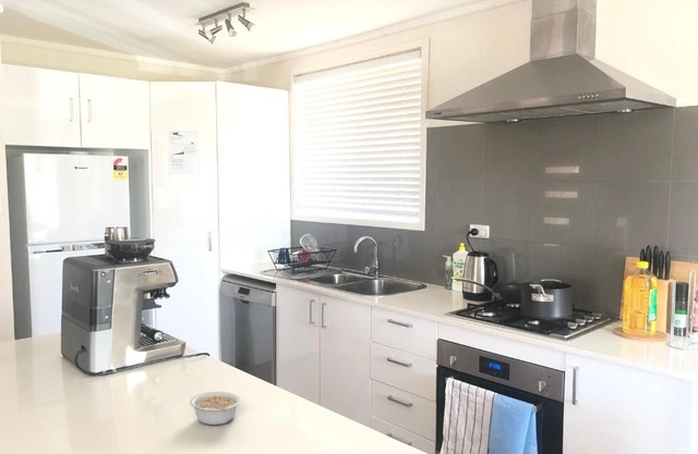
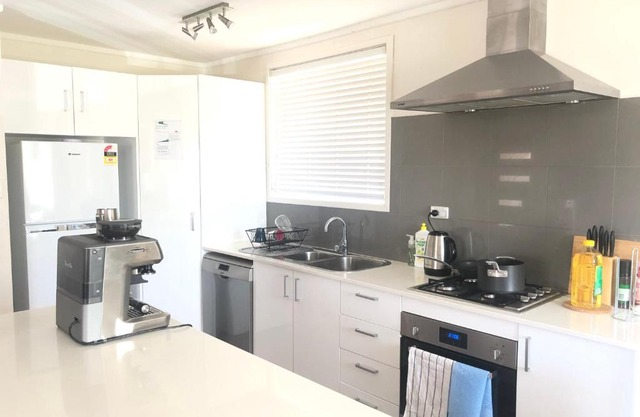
- legume [189,391,242,426]
